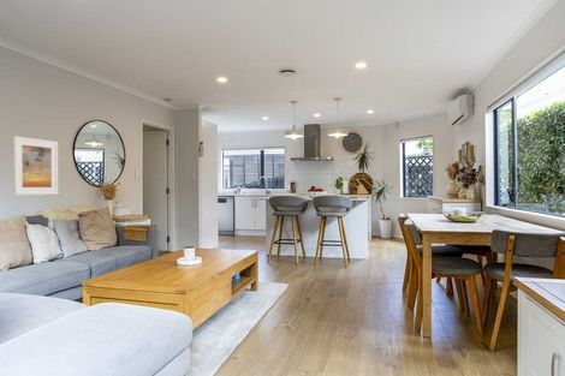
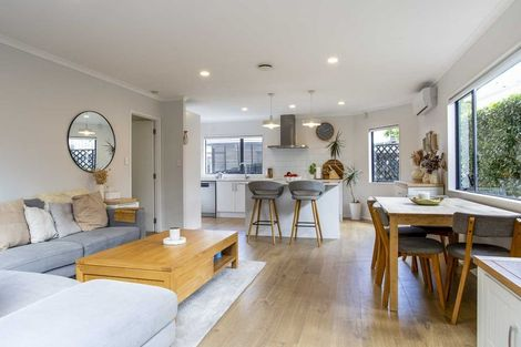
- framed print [12,135,59,196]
